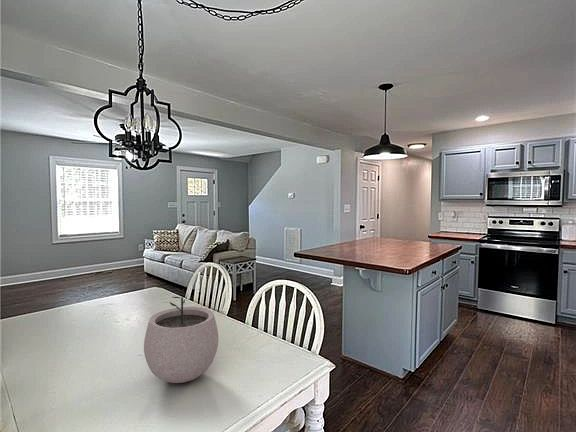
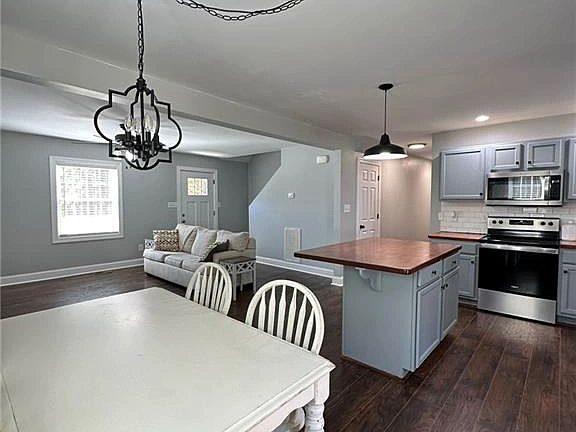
- plant pot [143,287,219,384]
